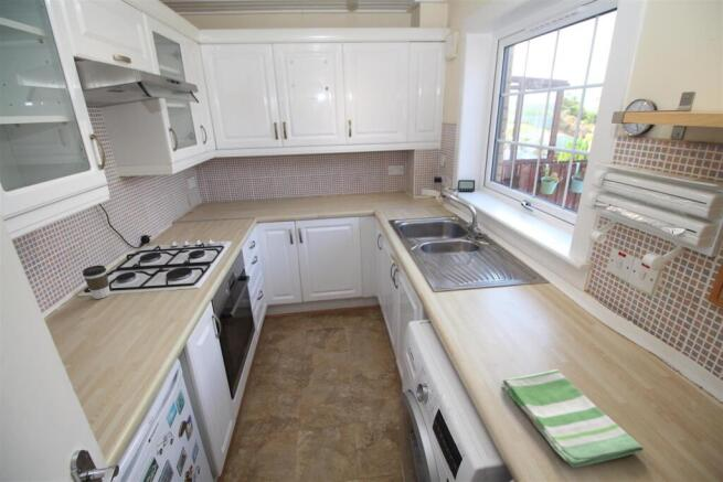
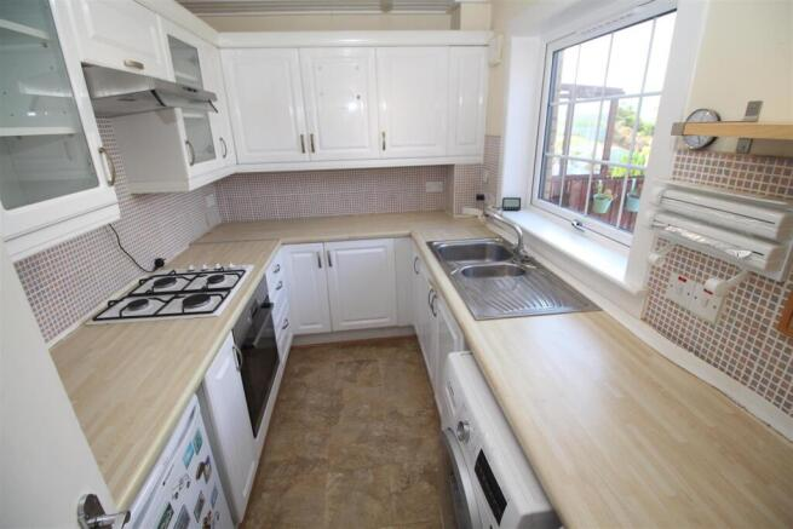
- coffee cup [82,265,111,300]
- dish towel [501,368,645,469]
